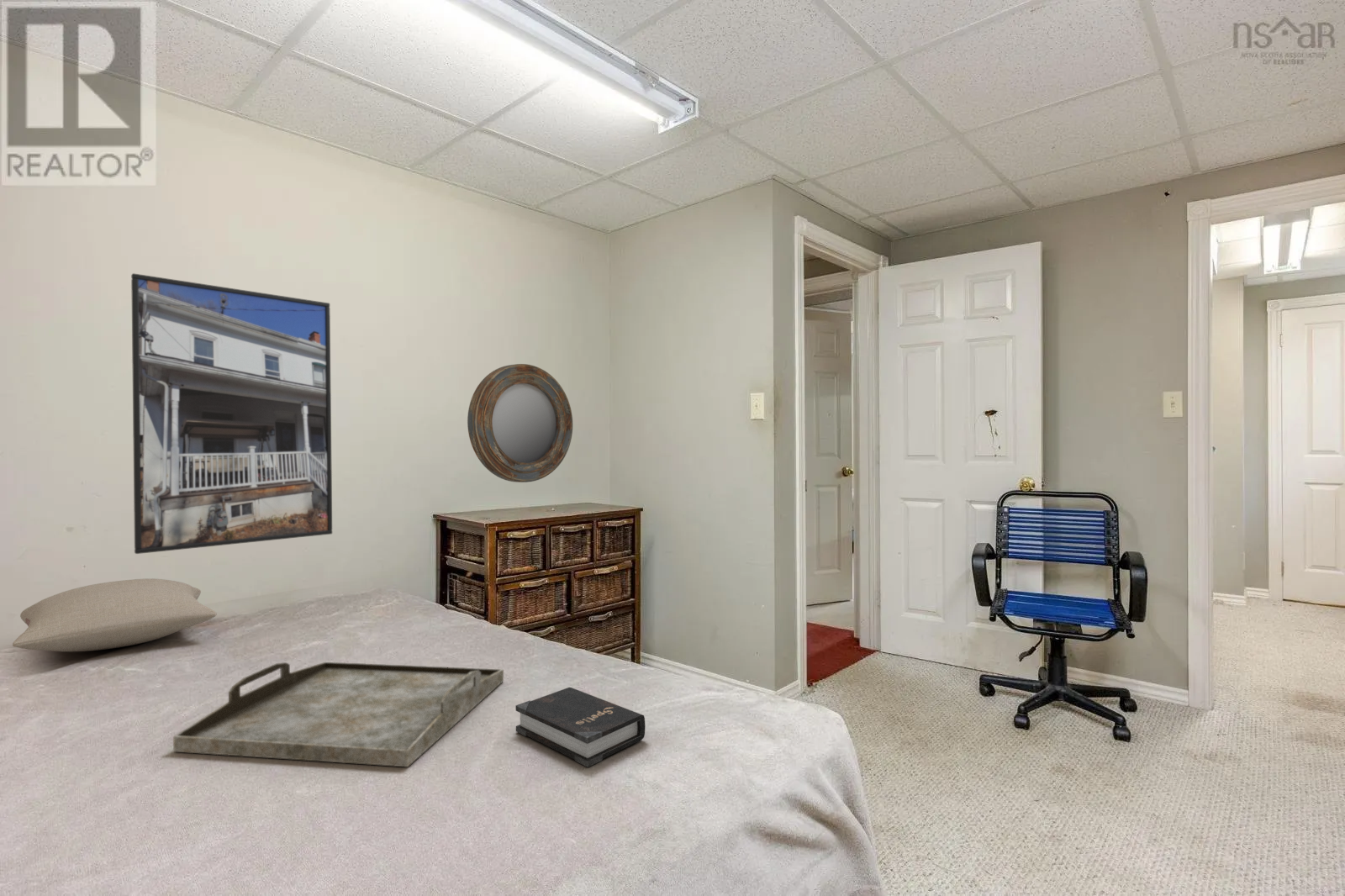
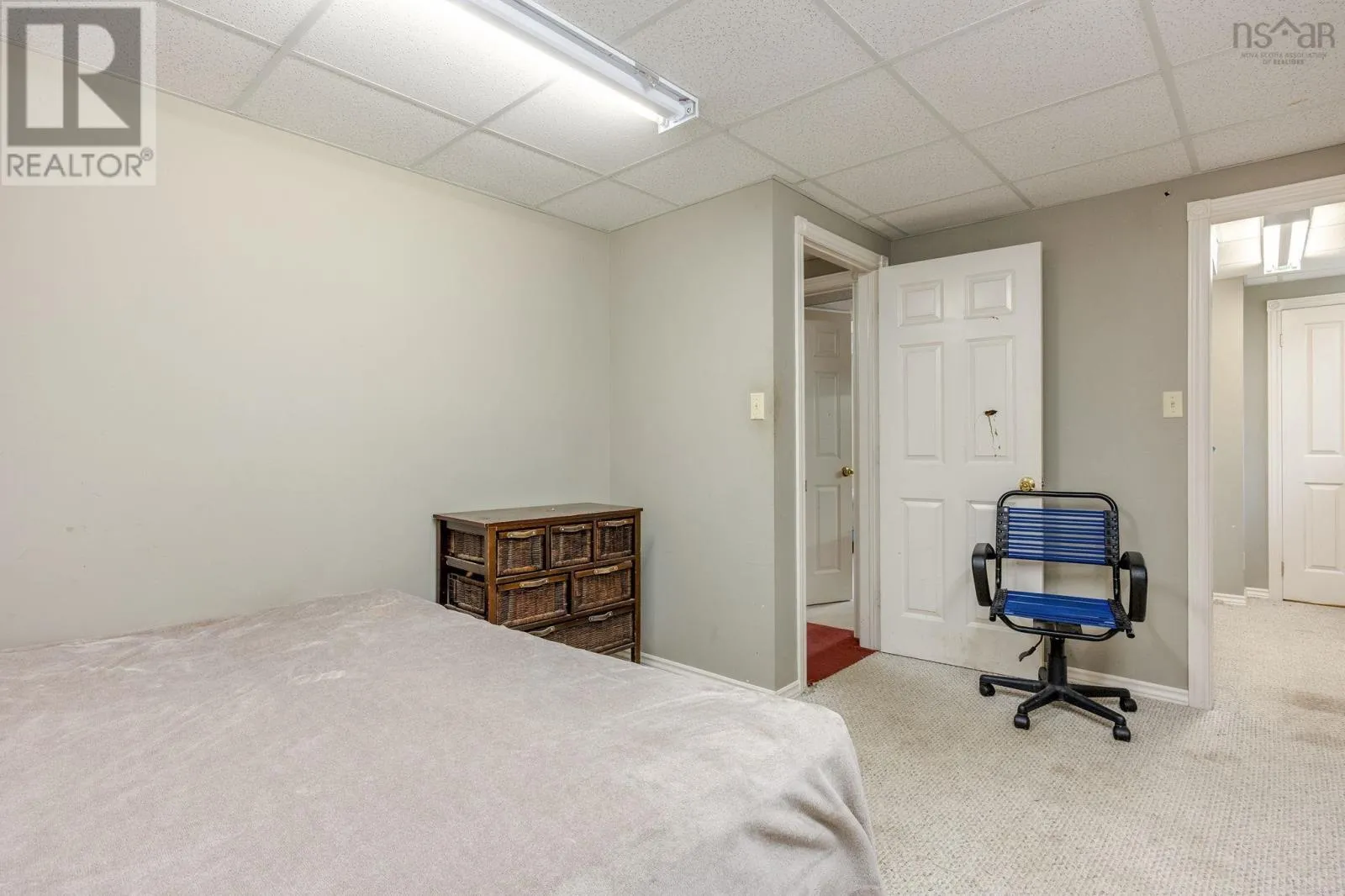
- home mirror [467,363,573,483]
- pillow [12,577,218,652]
- serving tray [172,661,504,767]
- hardback book [514,687,646,768]
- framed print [130,272,333,555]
